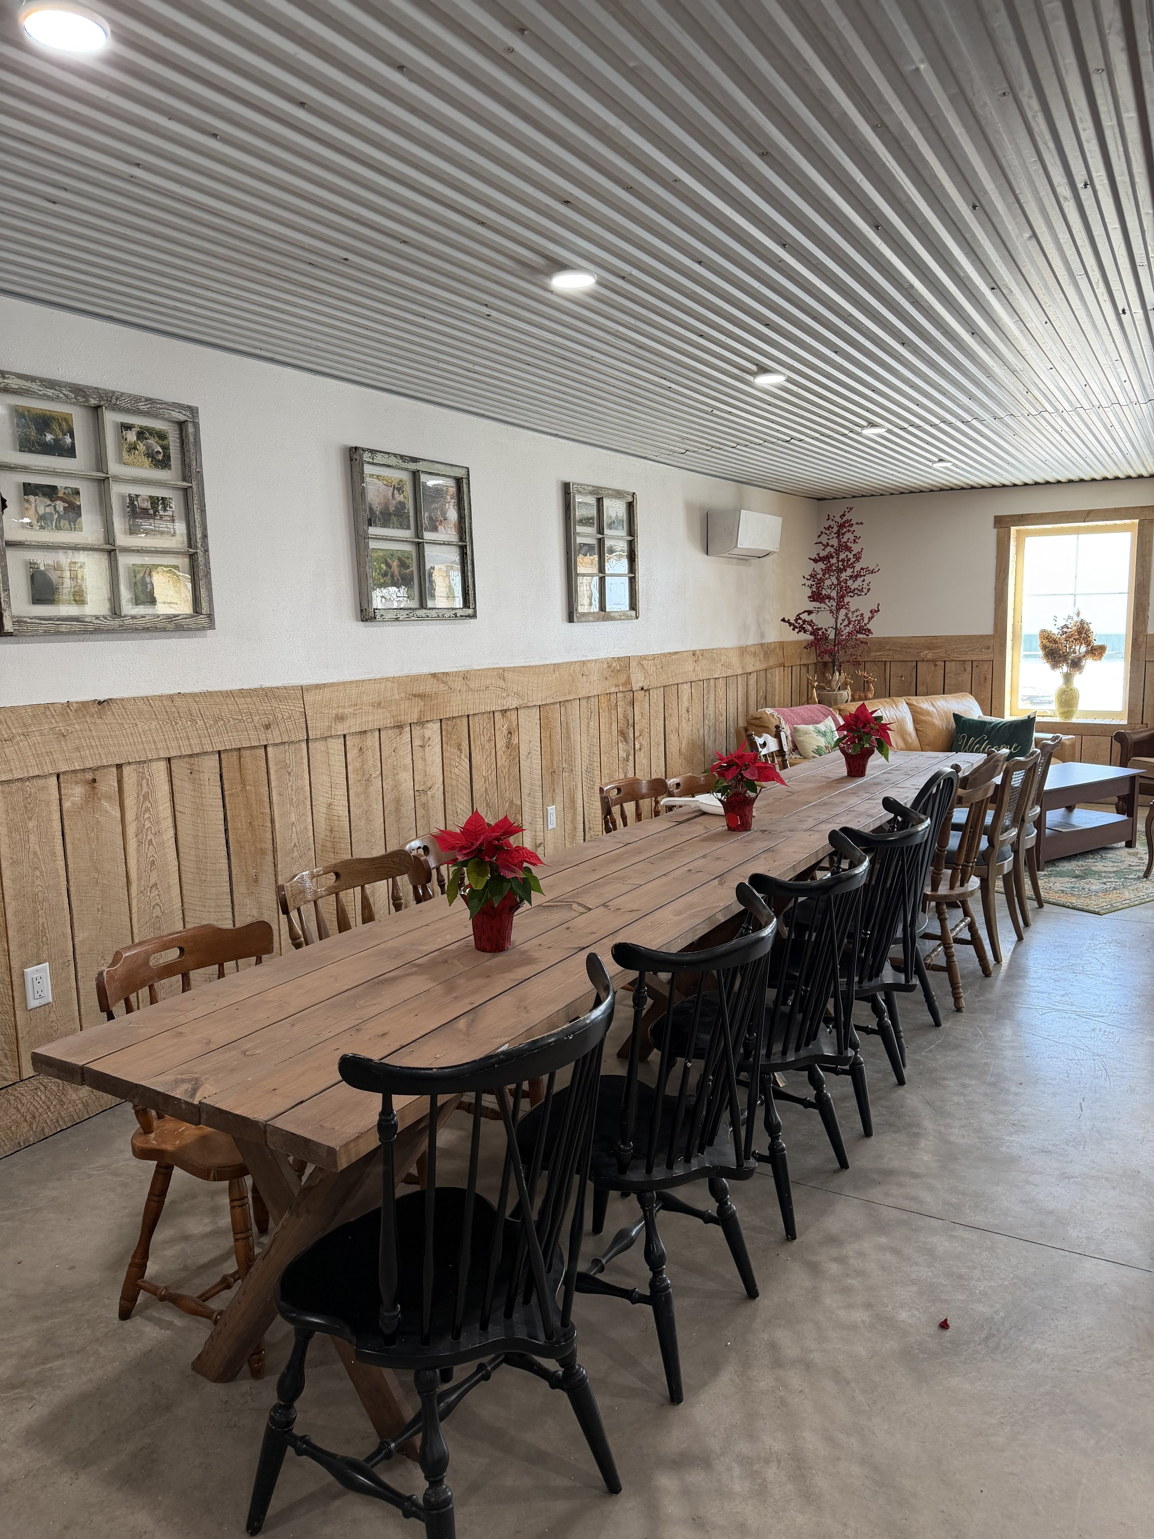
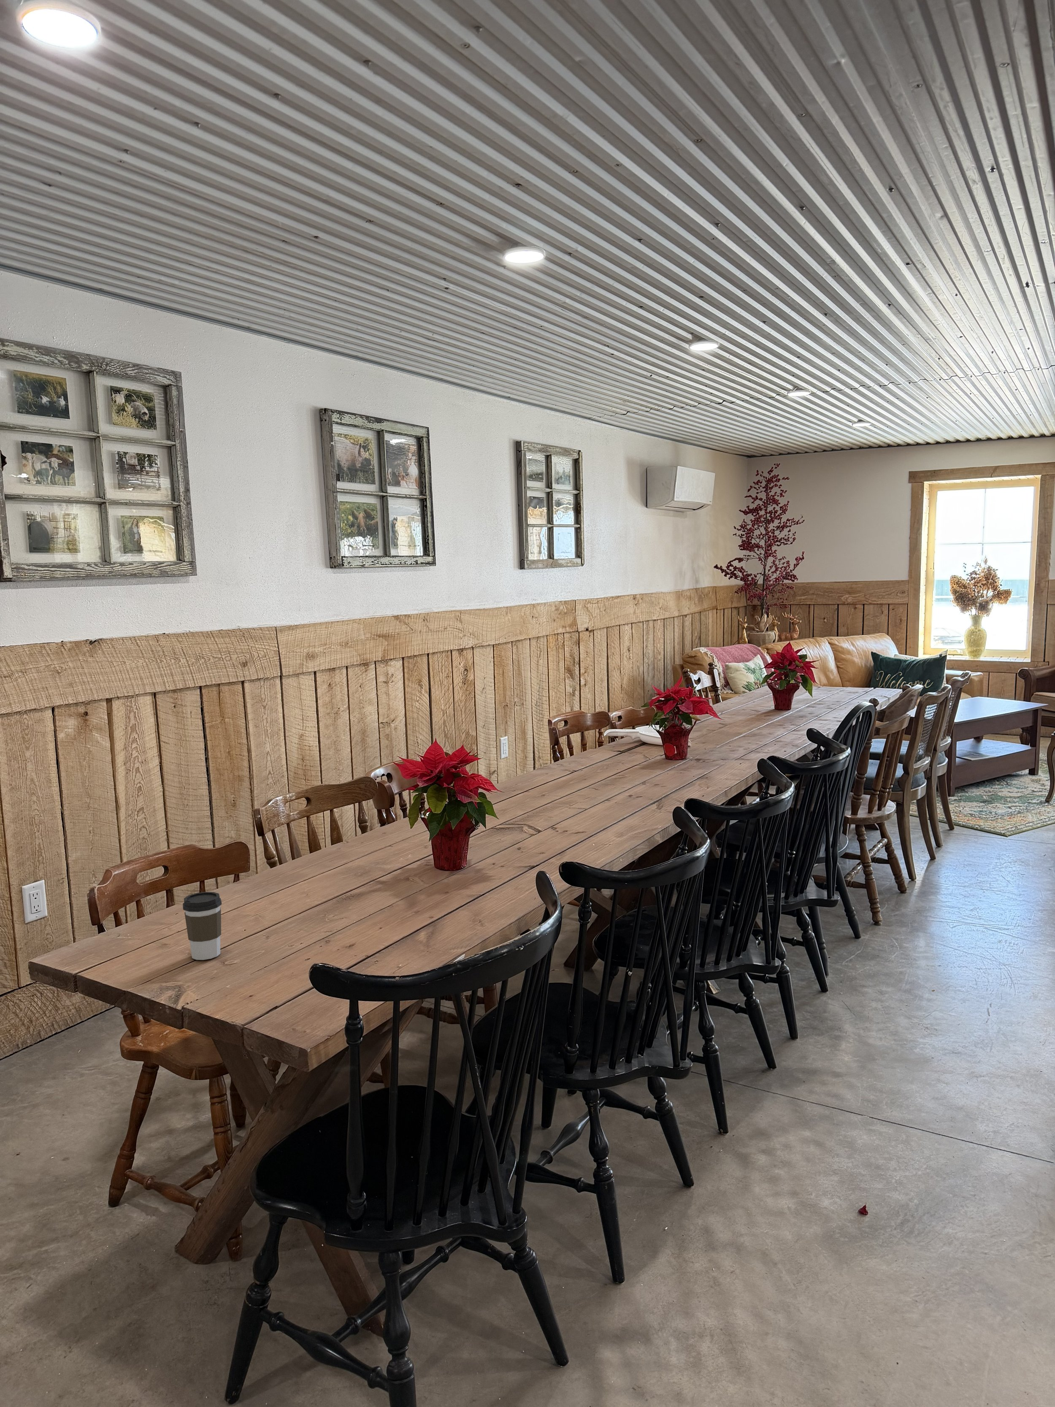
+ coffee cup [183,891,222,960]
